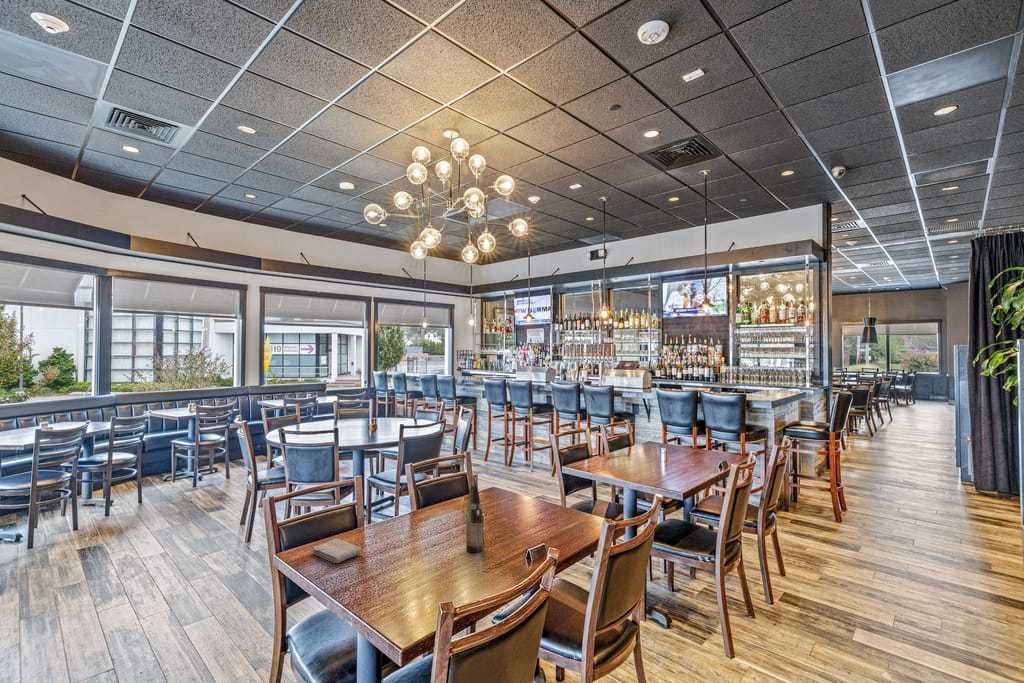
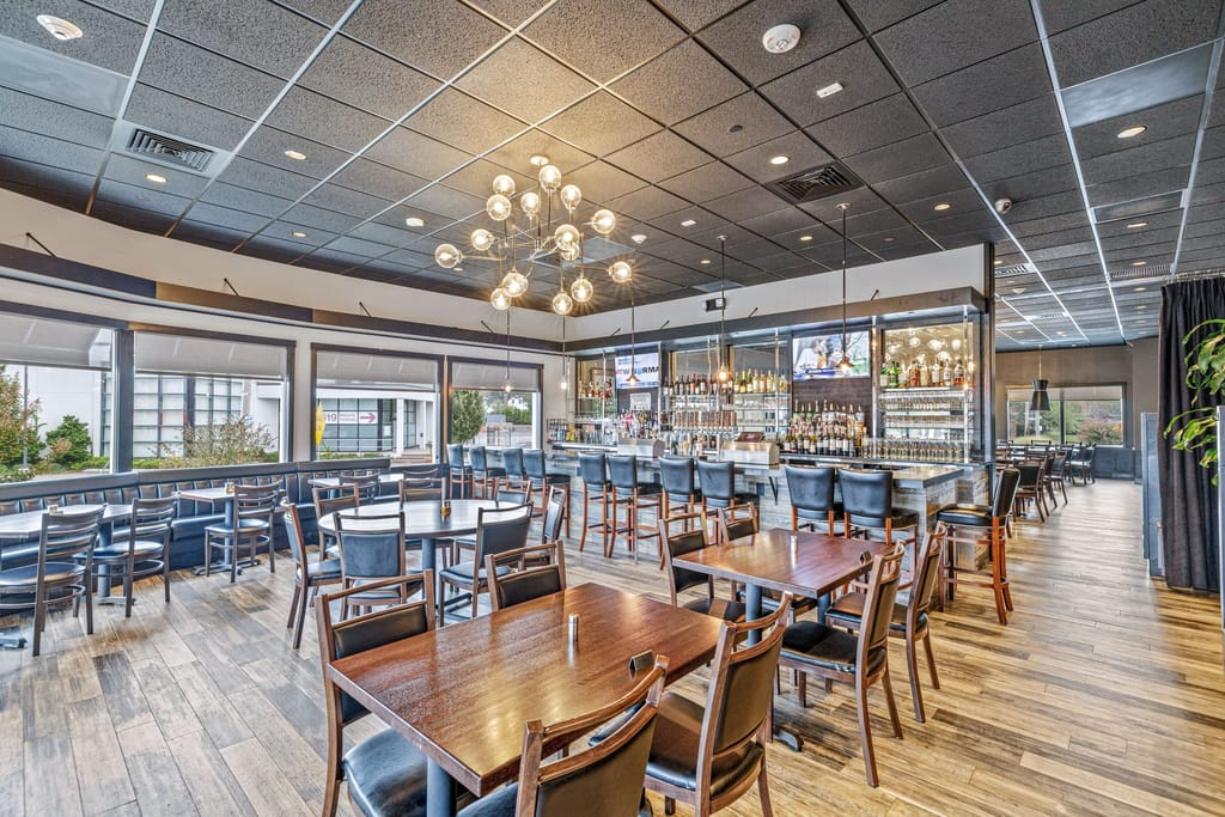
- wine bottle [465,473,484,554]
- washcloth [311,538,363,564]
